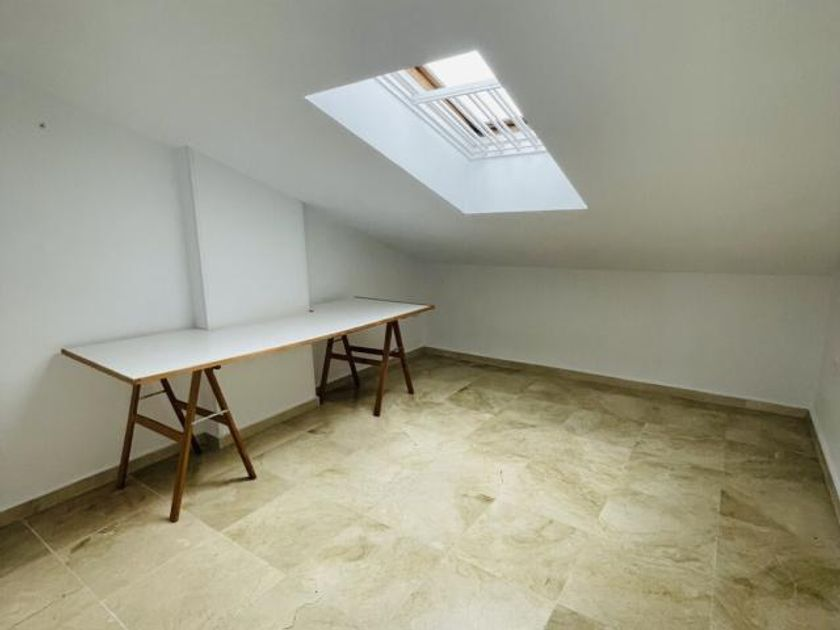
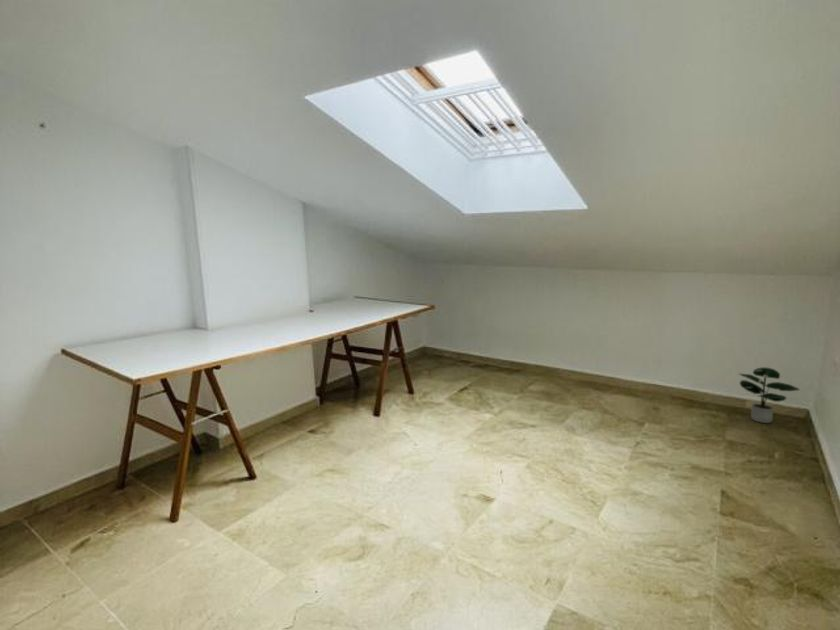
+ potted plant [739,366,801,424]
